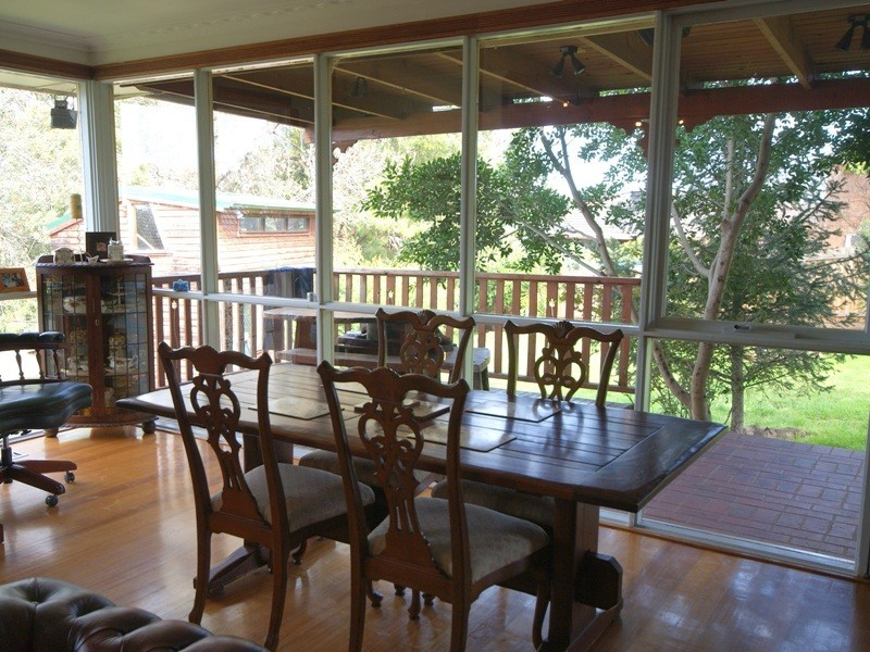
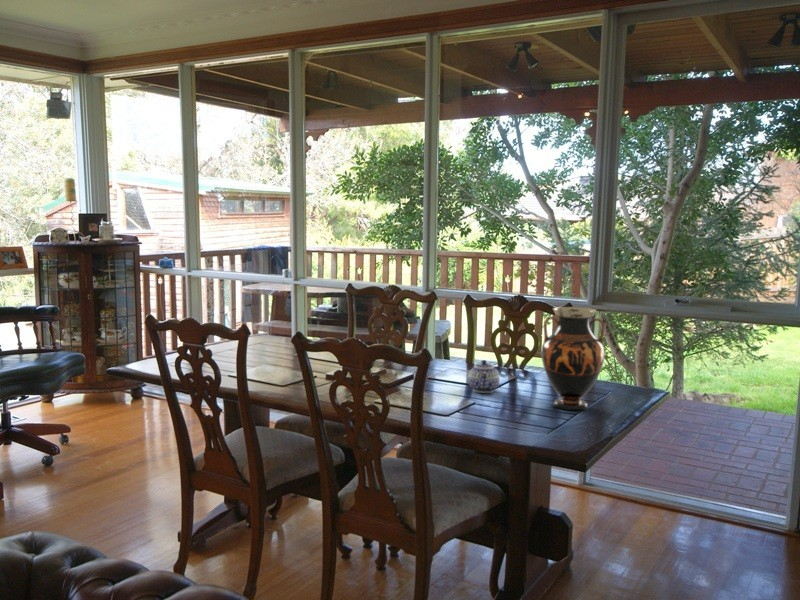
+ vase [540,306,606,411]
+ teapot [467,359,501,394]
